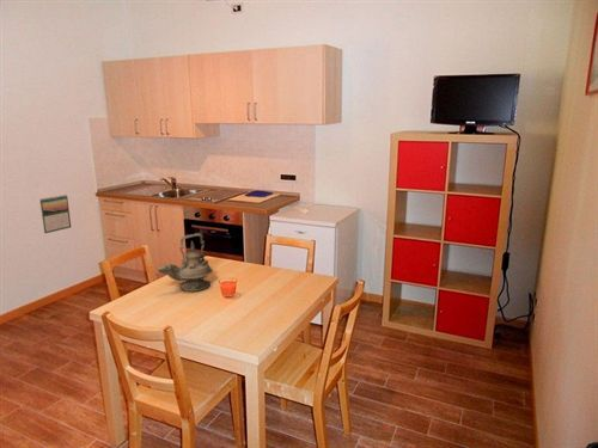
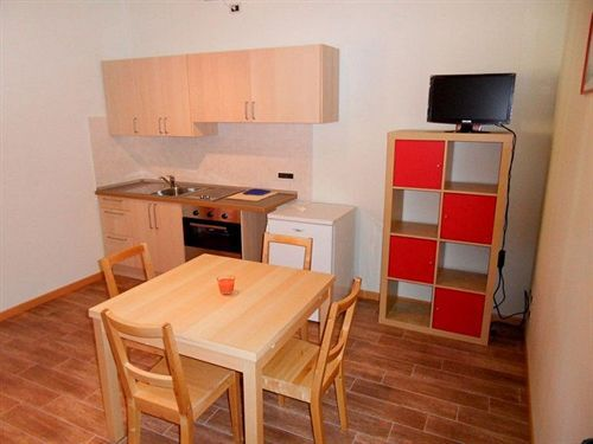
- teapot [155,232,214,293]
- calendar [38,194,72,234]
